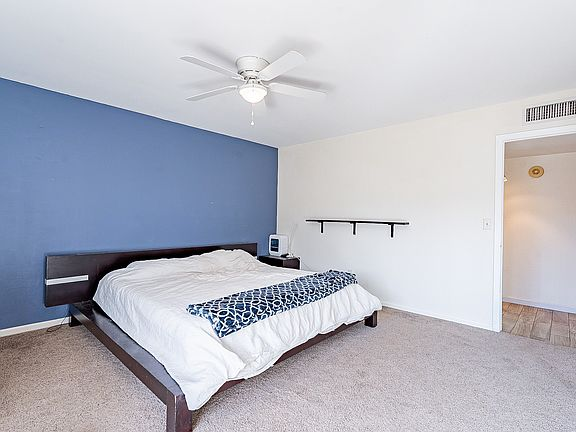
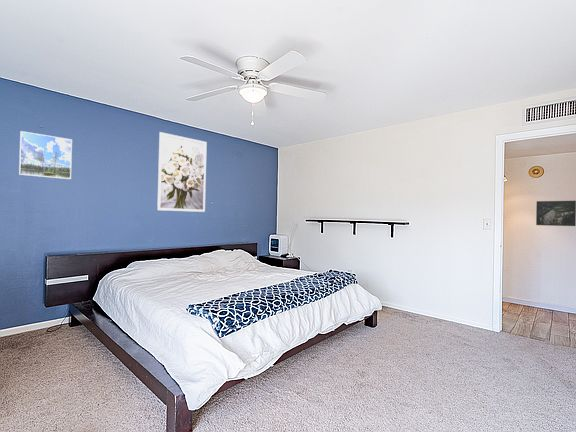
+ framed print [18,130,73,180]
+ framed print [535,200,576,227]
+ wall art [156,131,208,213]
